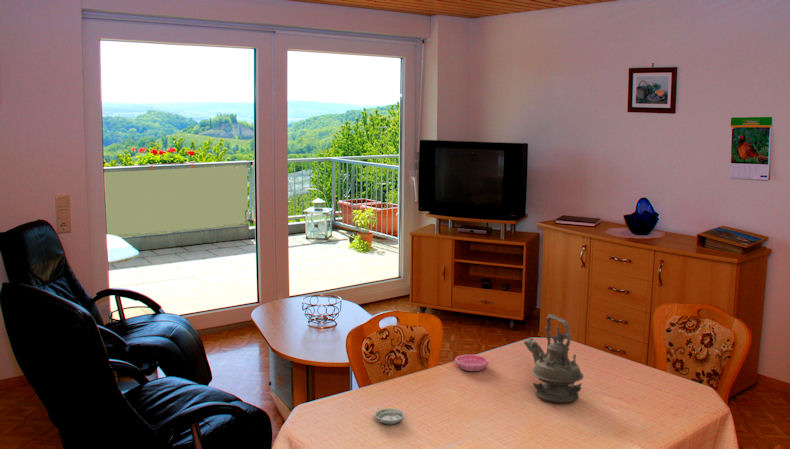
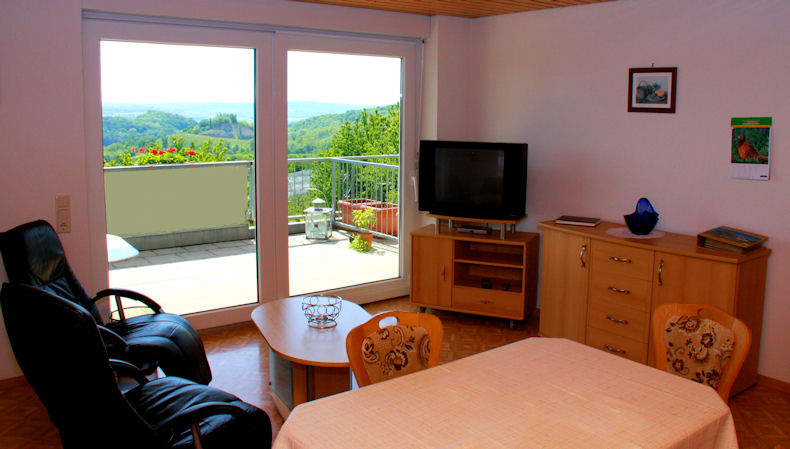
- saucer [454,354,490,372]
- teapot [523,313,585,403]
- saucer [373,407,406,425]
